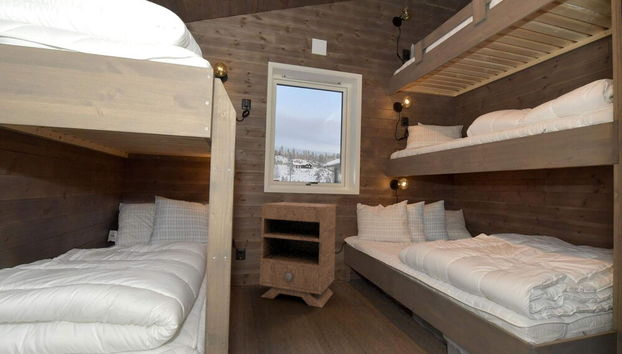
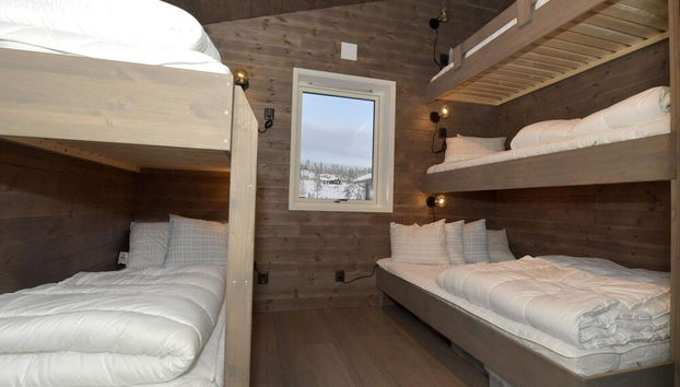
- nightstand [259,201,337,309]
